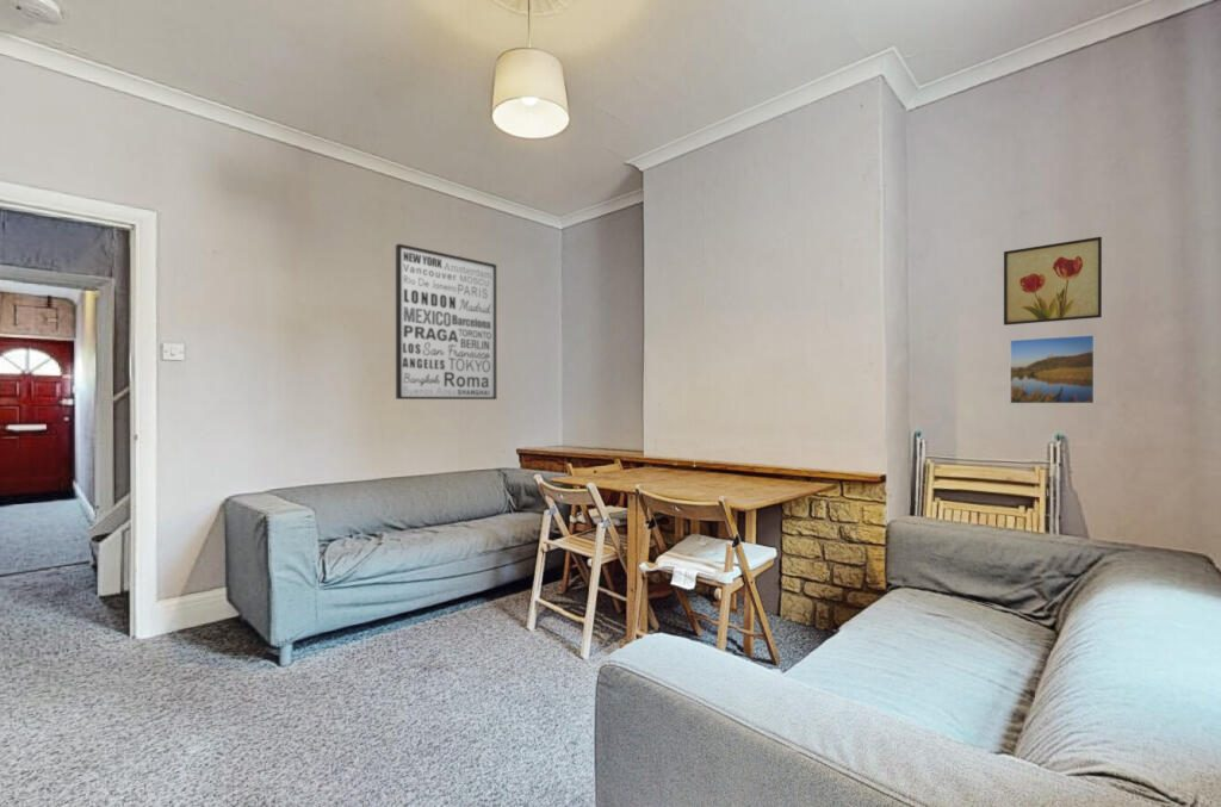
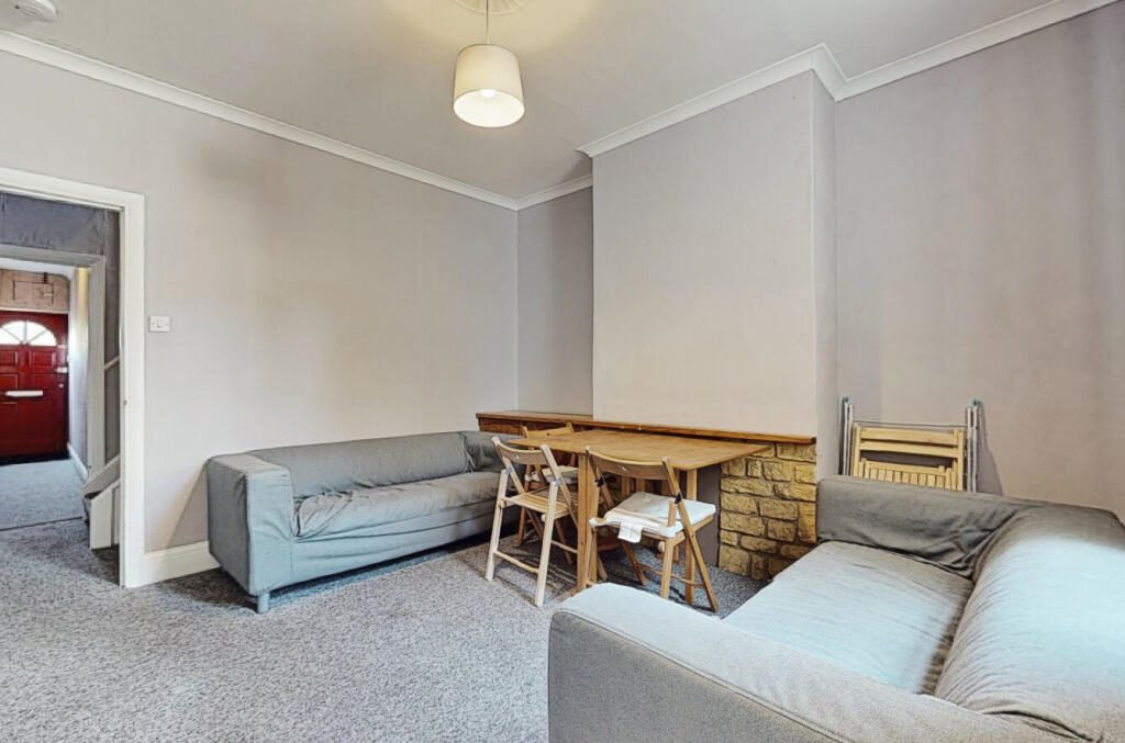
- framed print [1009,334,1096,405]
- wall art [395,243,497,401]
- wall art [1003,236,1103,327]
